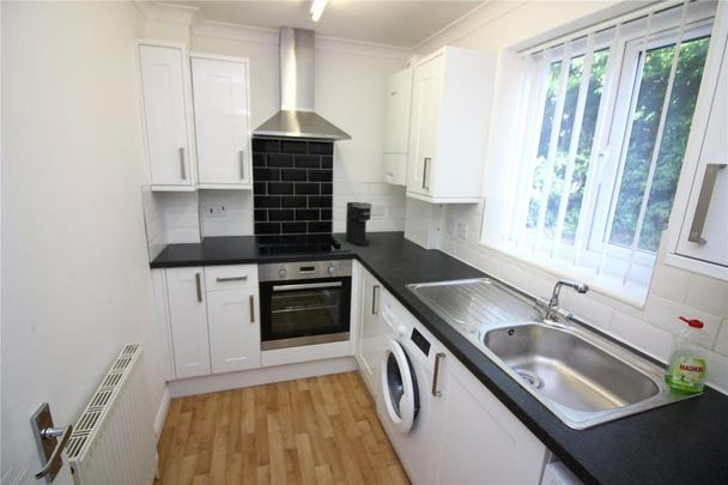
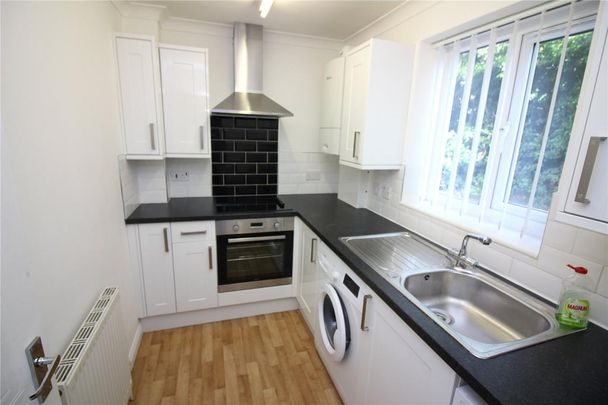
- coffee maker [345,201,372,247]
